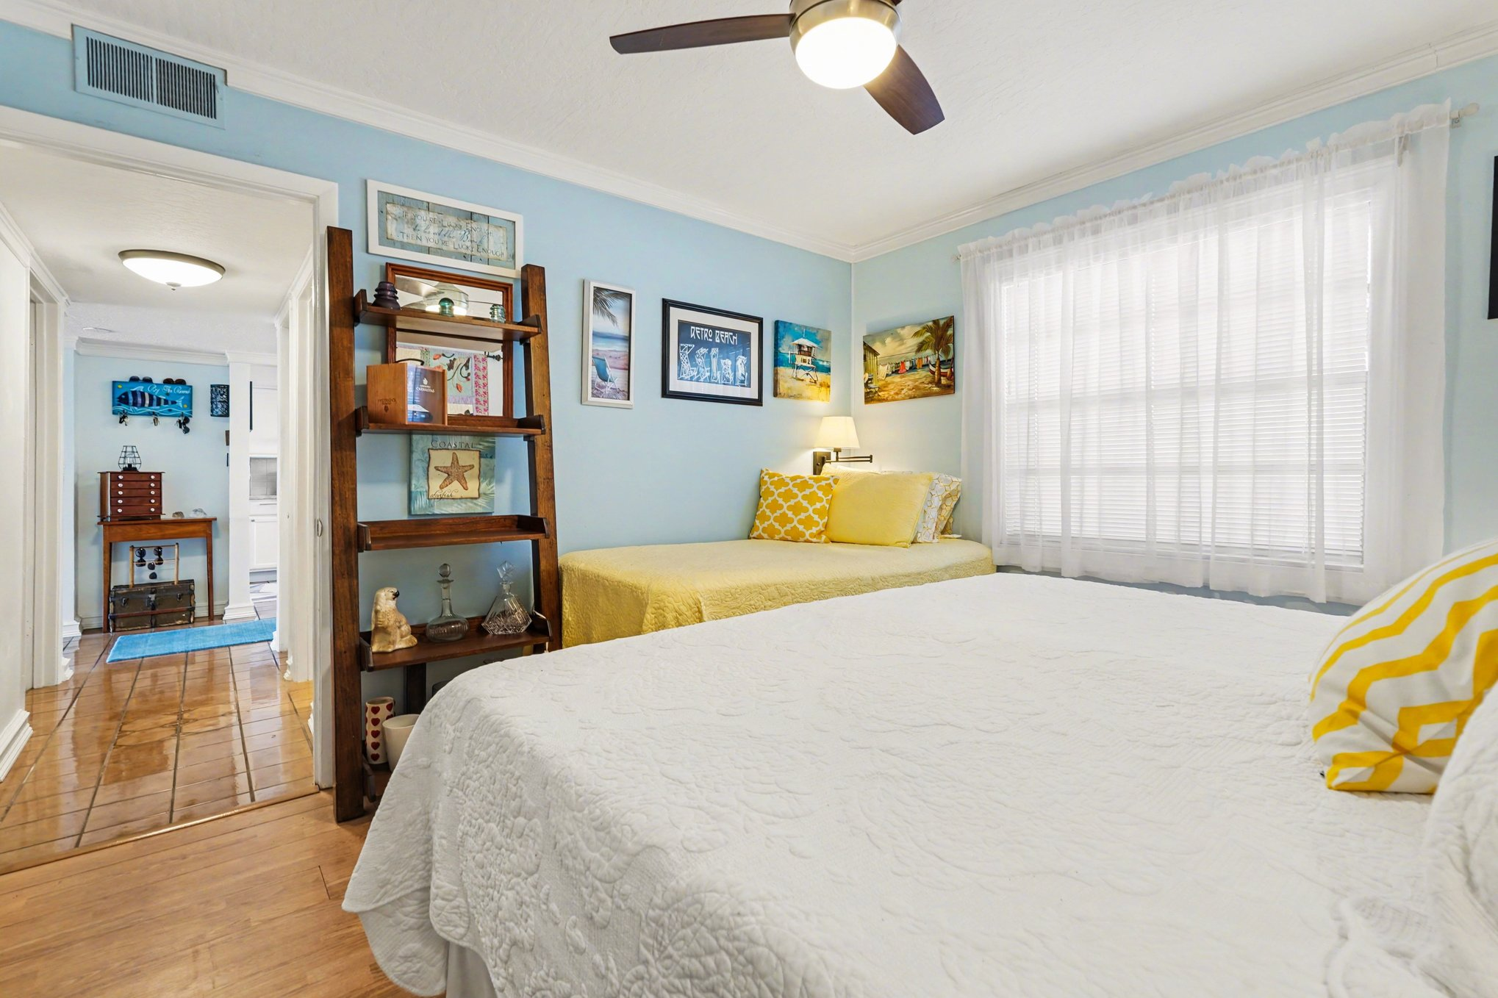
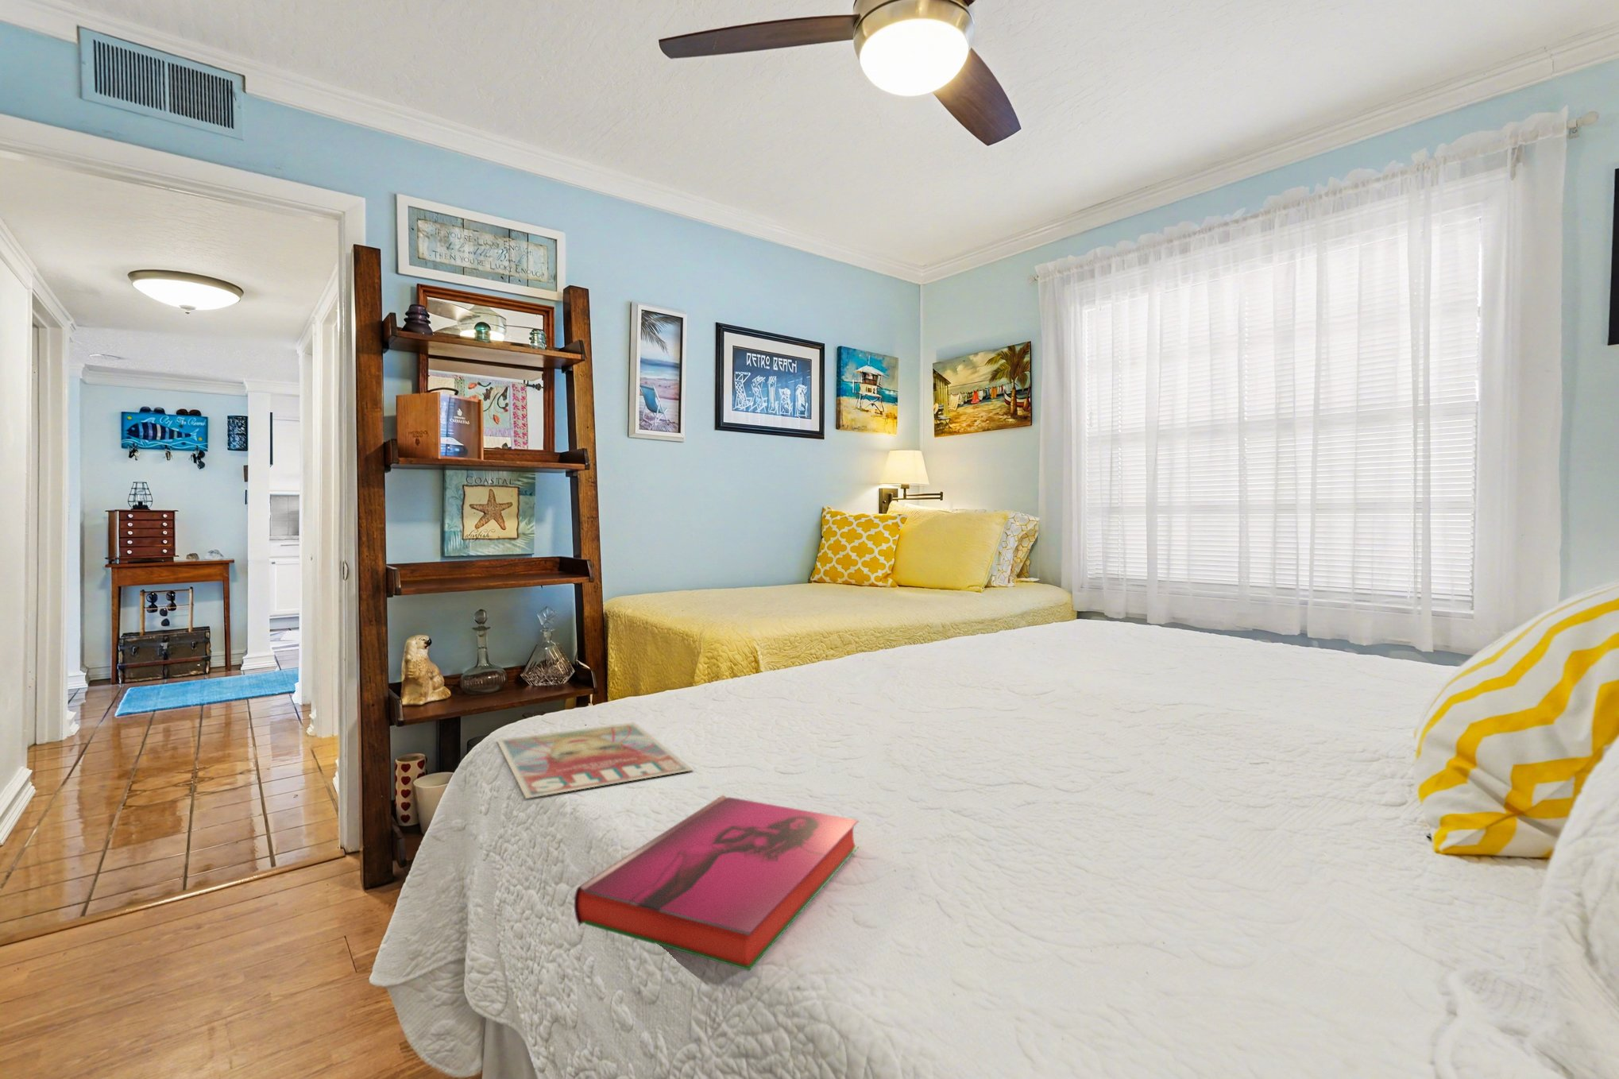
+ hardback book [573,794,859,971]
+ magazine [496,721,695,800]
